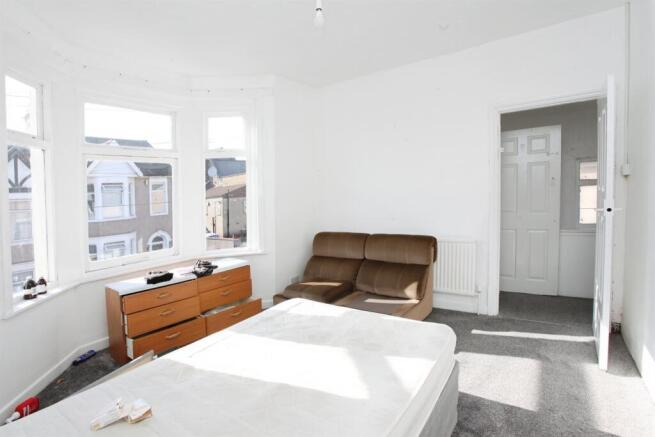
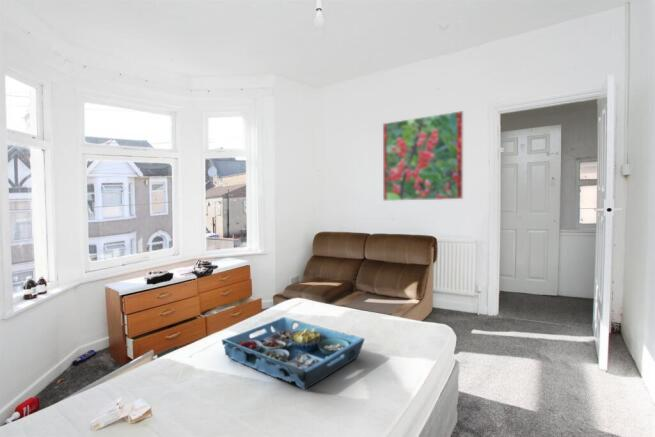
+ serving tray [221,316,365,391]
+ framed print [382,110,464,202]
